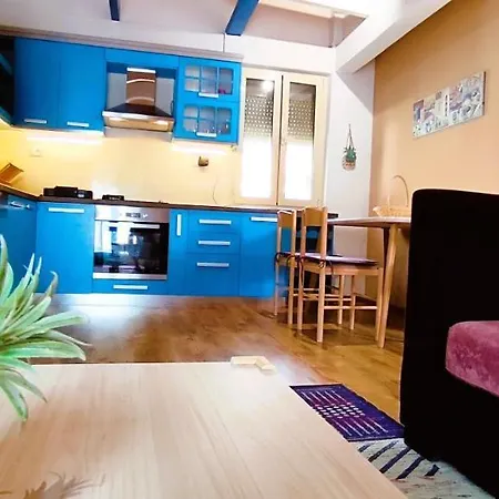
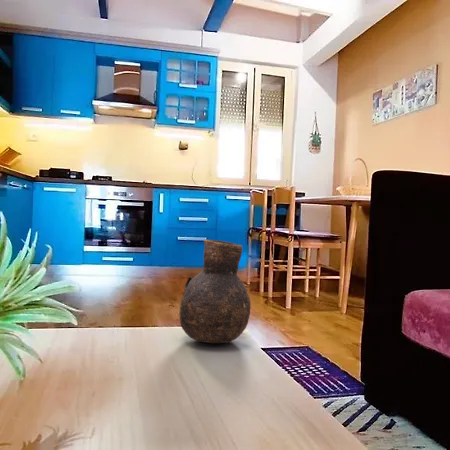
+ vase [178,238,252,344]
